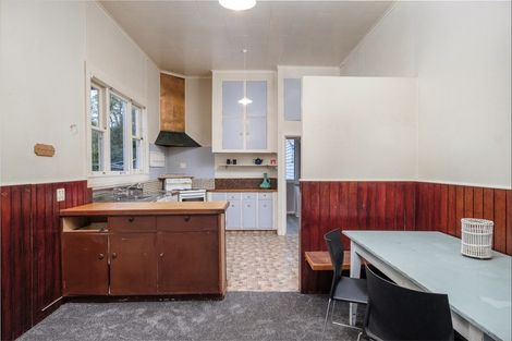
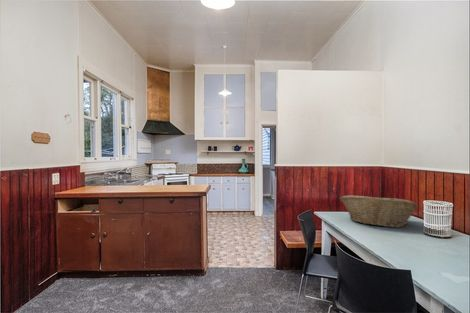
+ fruit basket [339,194,419,228]
